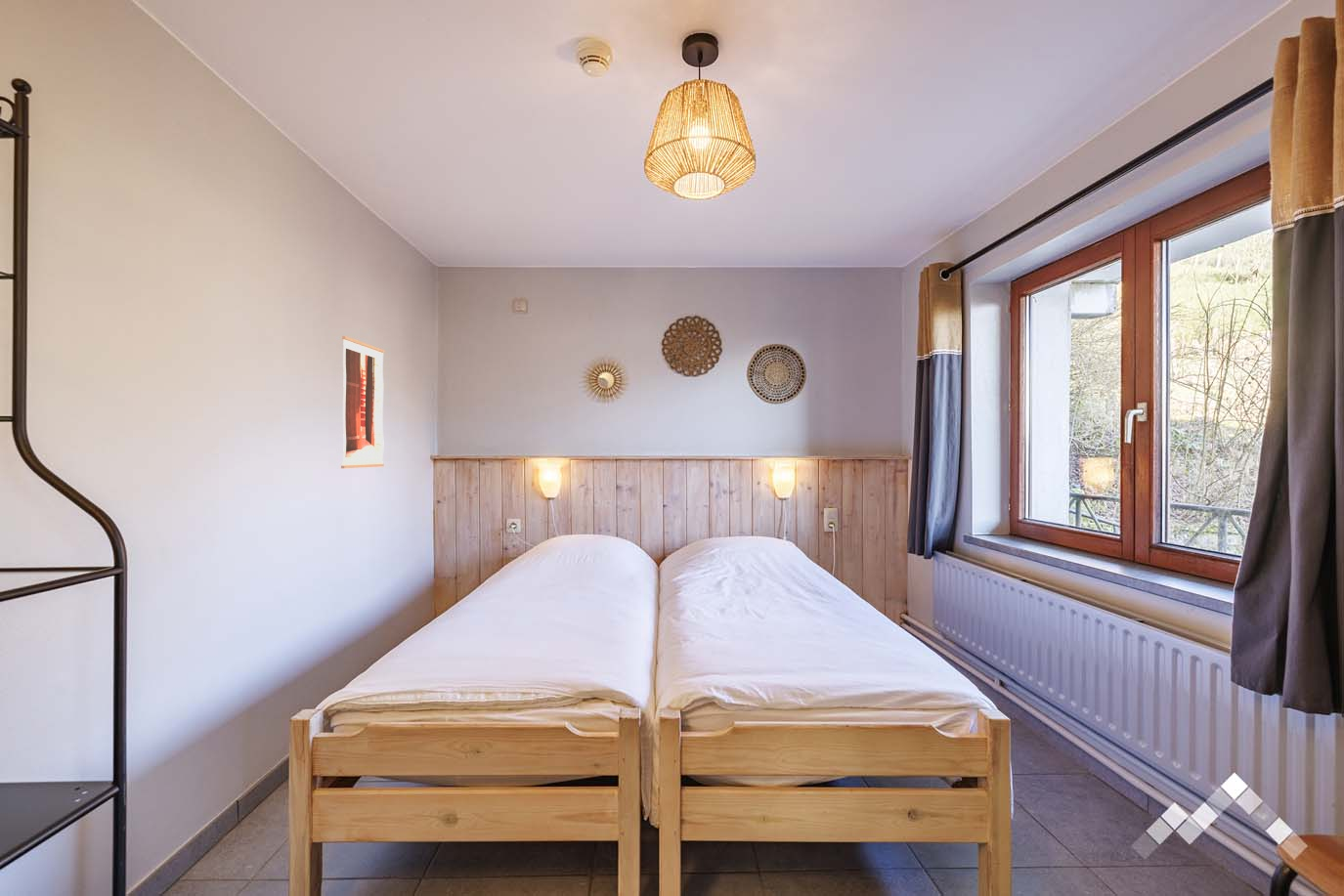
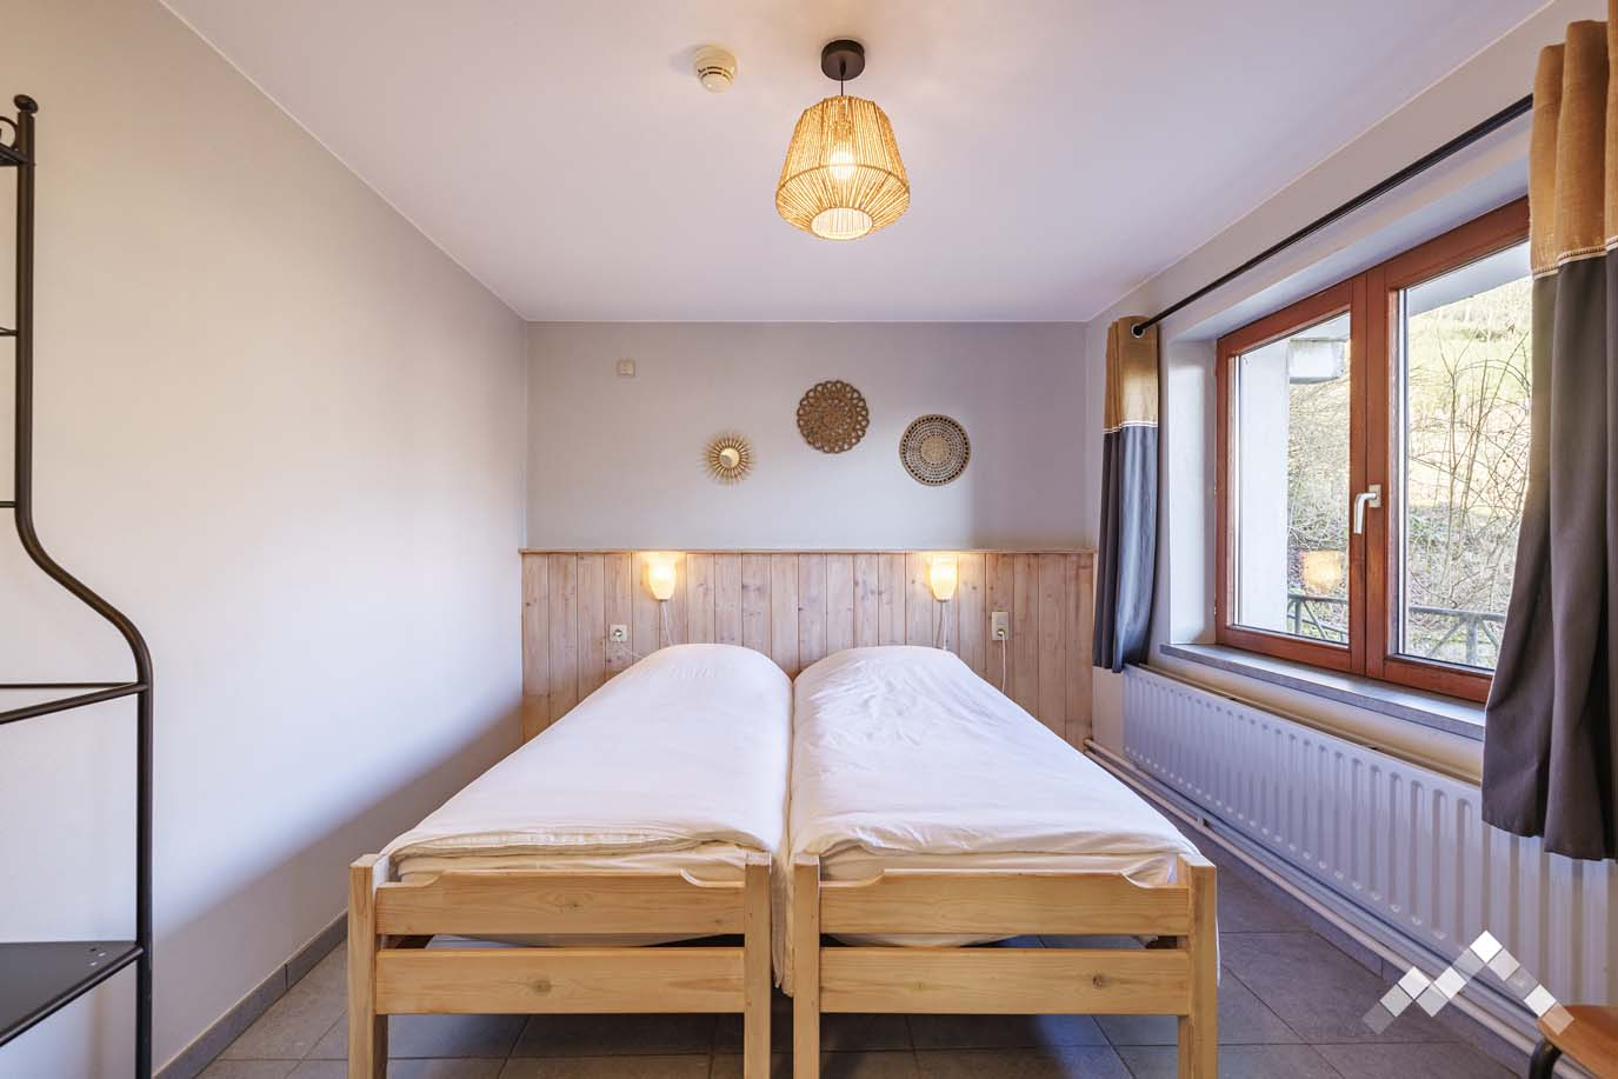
- wall art [340,335,386,469]
